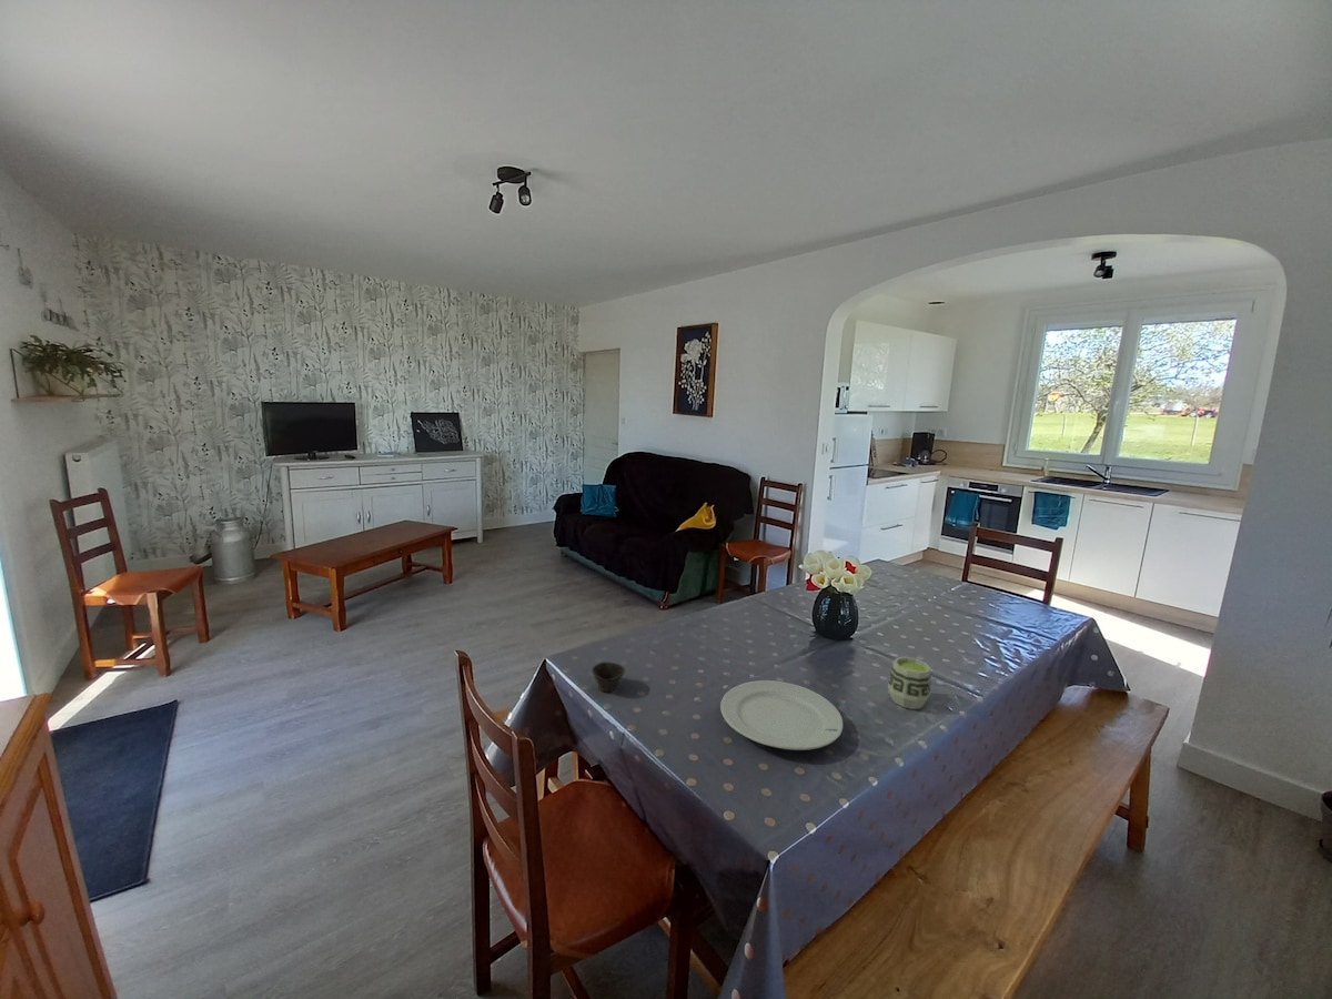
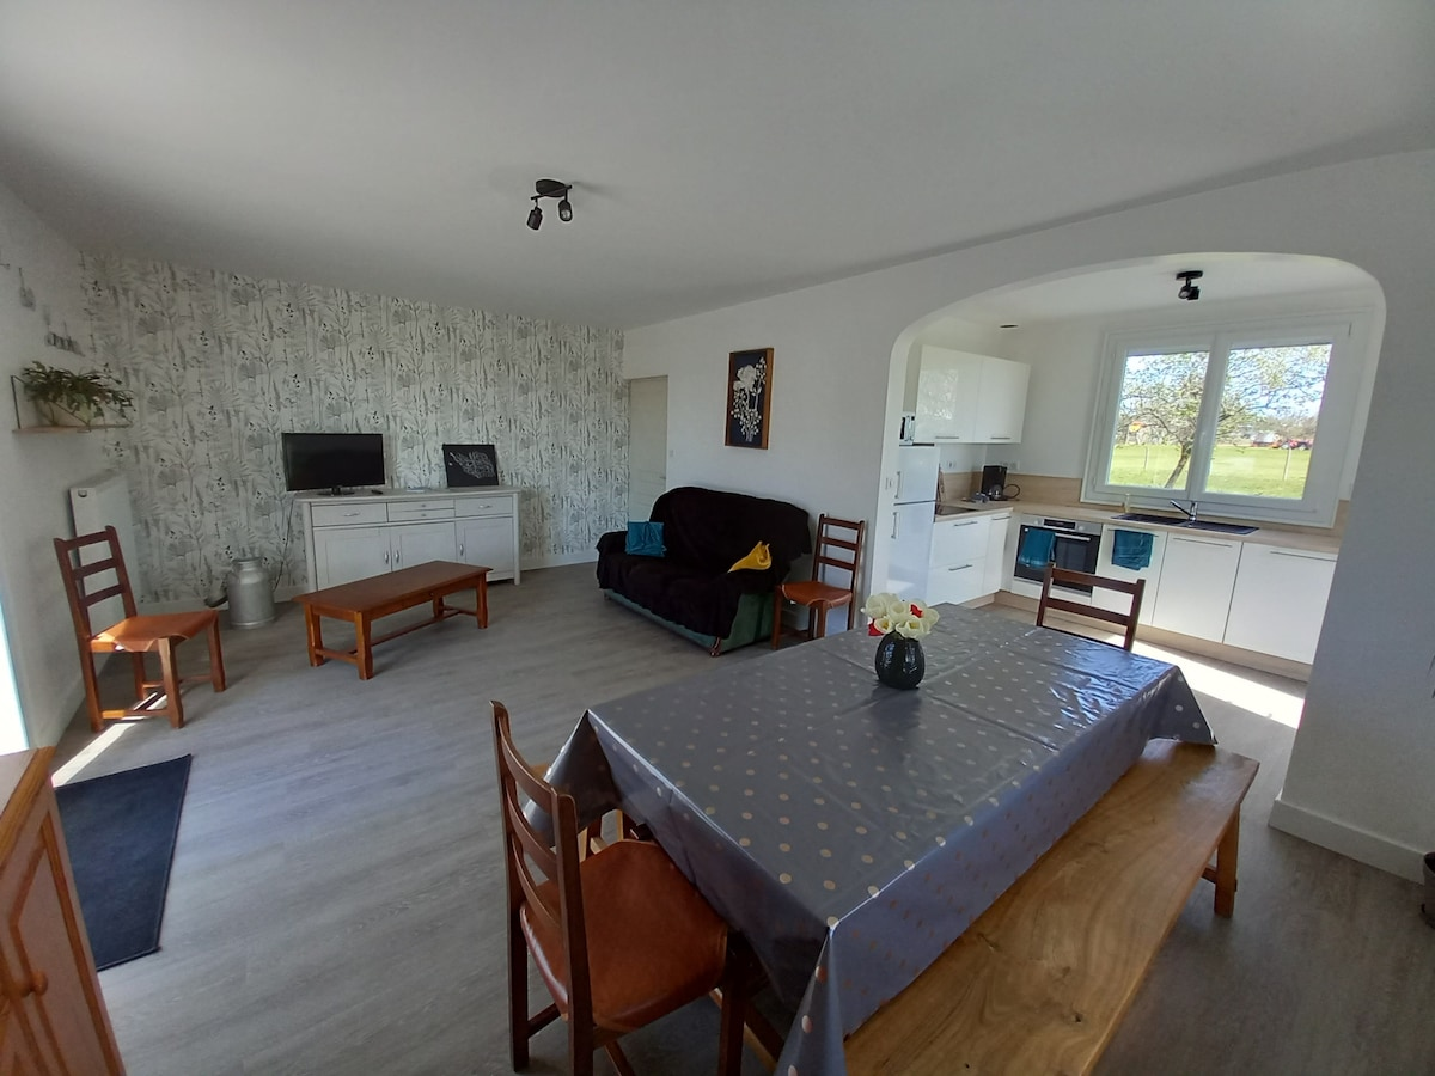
- cup [887,656,931,710]
- chinaware [719,679,844,751]
- cup [591,660,626,693]
